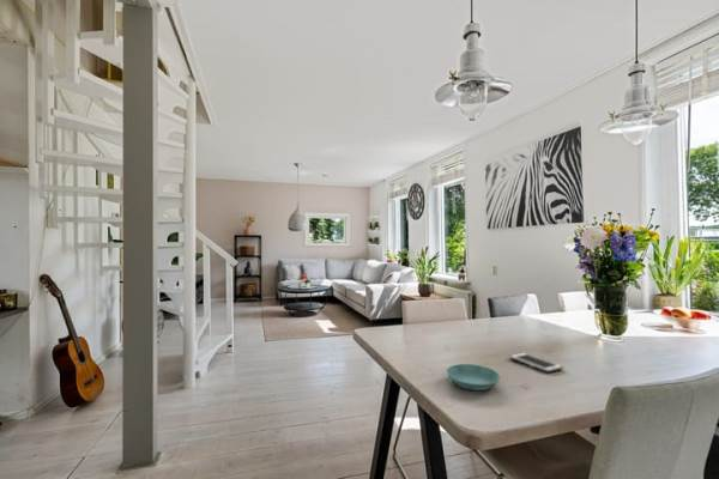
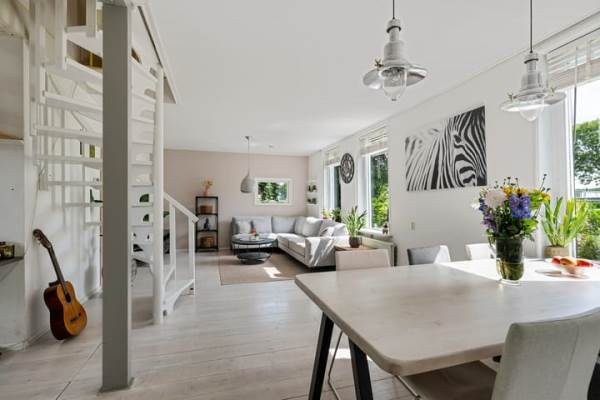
- saucer [445,363,502,392]
- cell phone [508,351,563,374]
